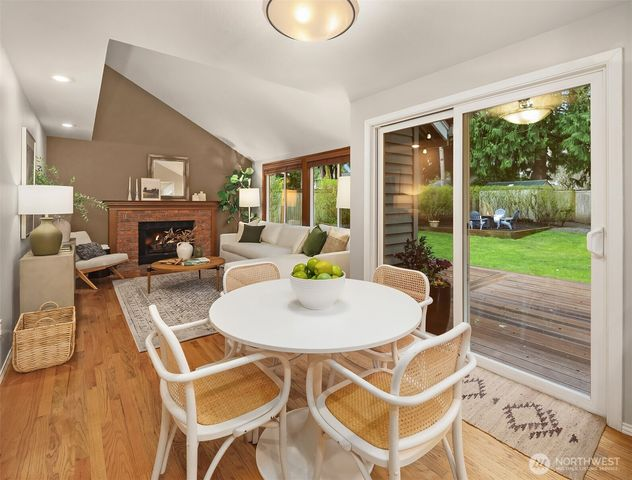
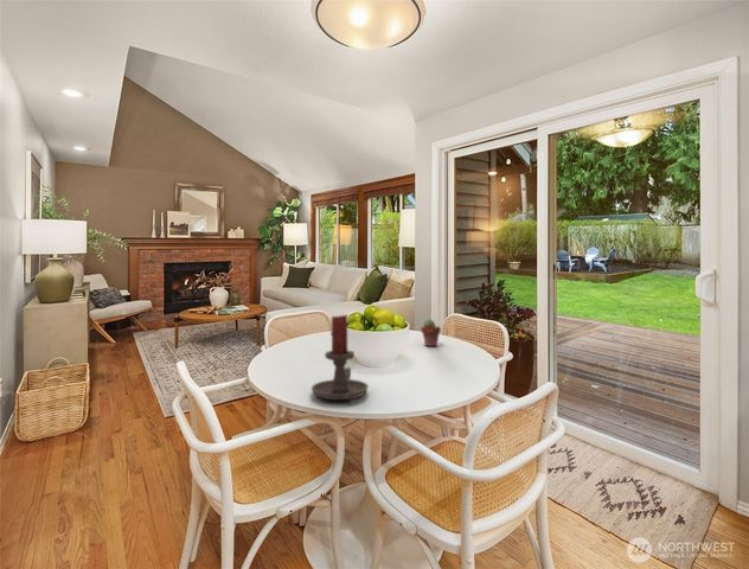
+ candle holder [311,313,370,401]
+ potted succulent [420,319,442,347]
